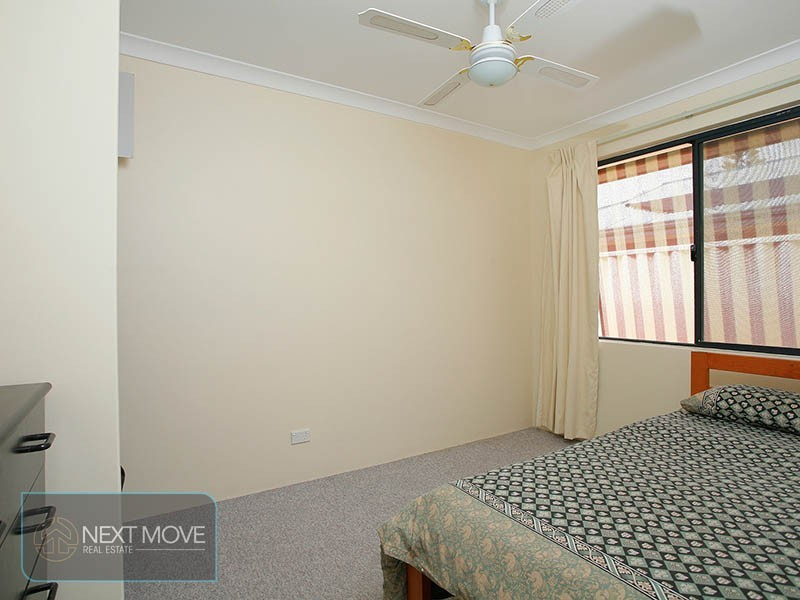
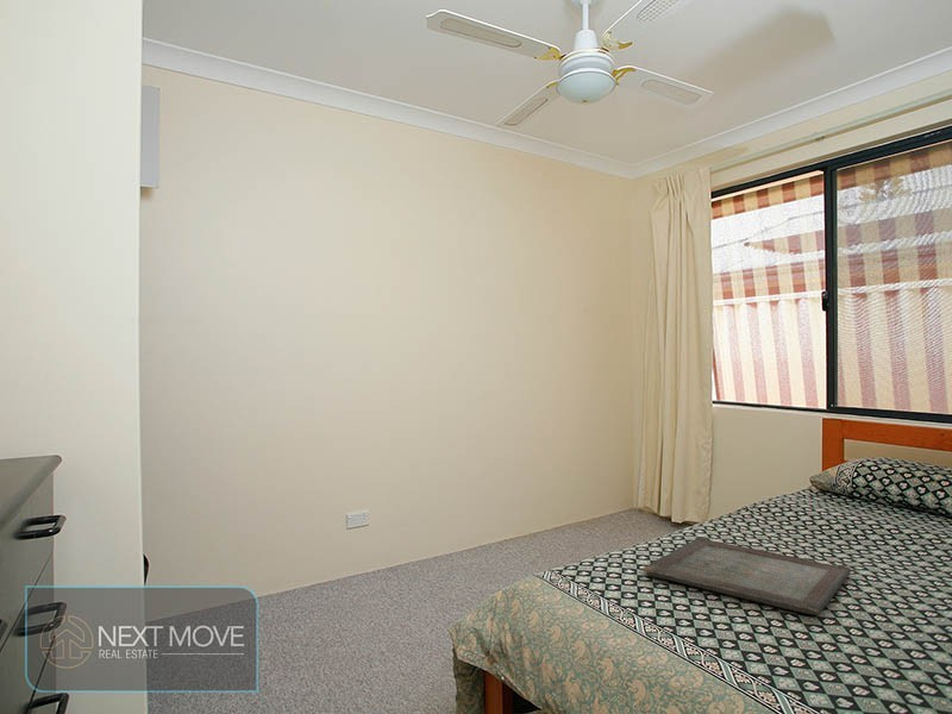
+ serving tray [641,536,852,616]
